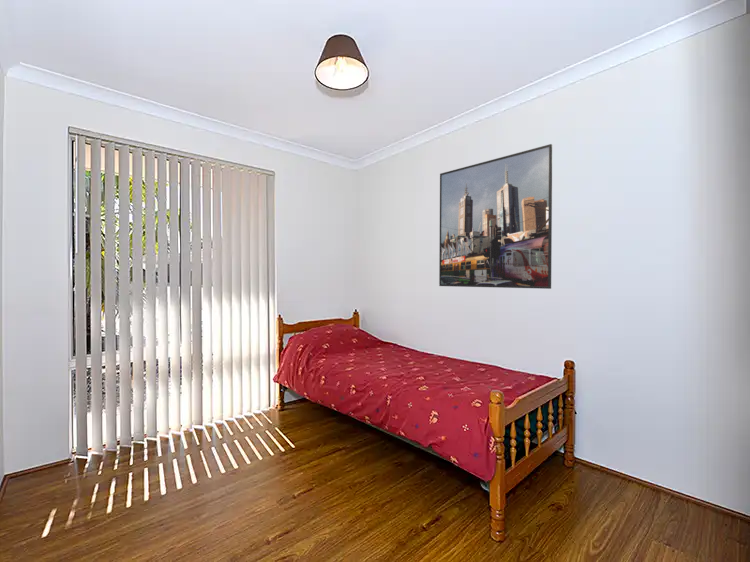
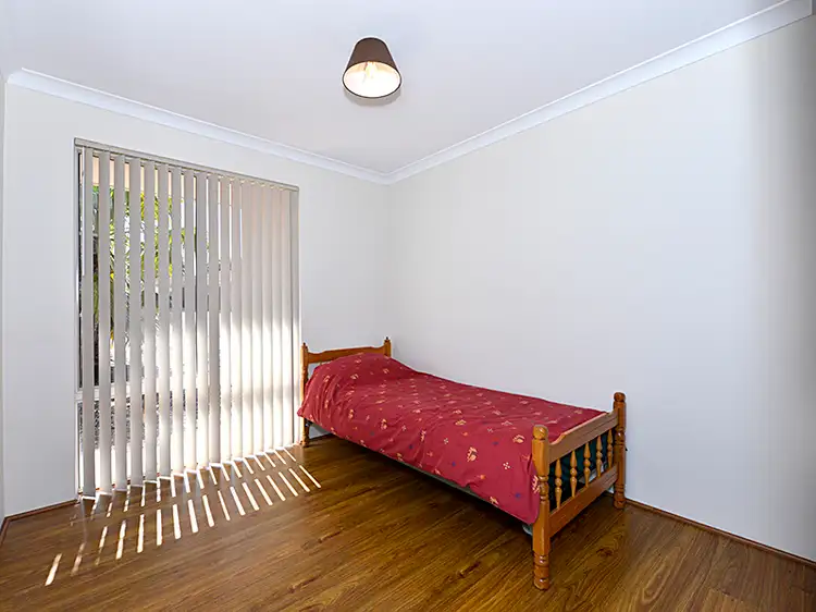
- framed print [438,143,553,290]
